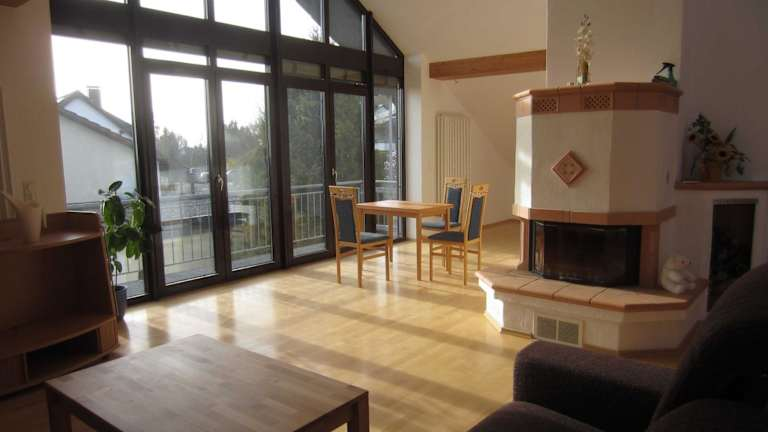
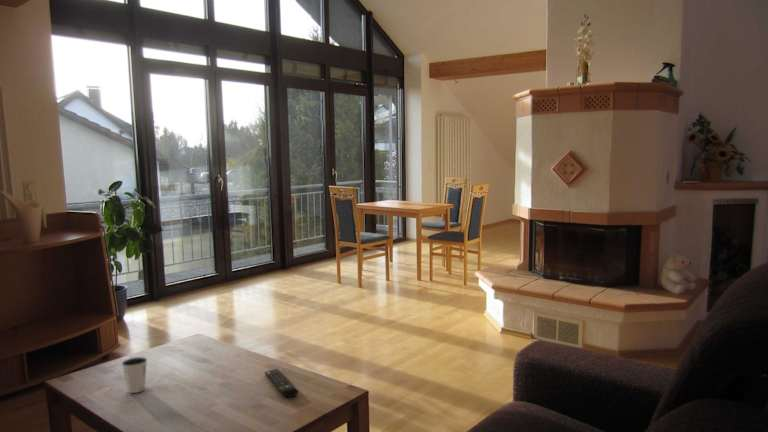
+ remote control [264,368,299,398]
+ dixie cup [121,356,148,394]
